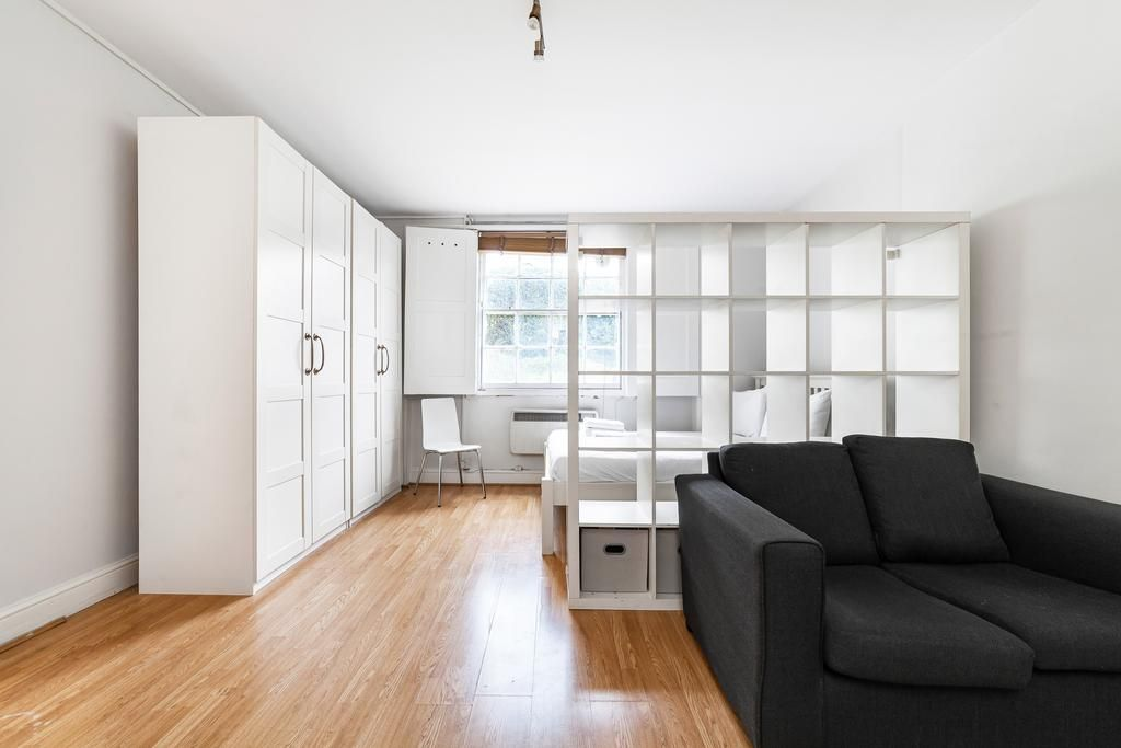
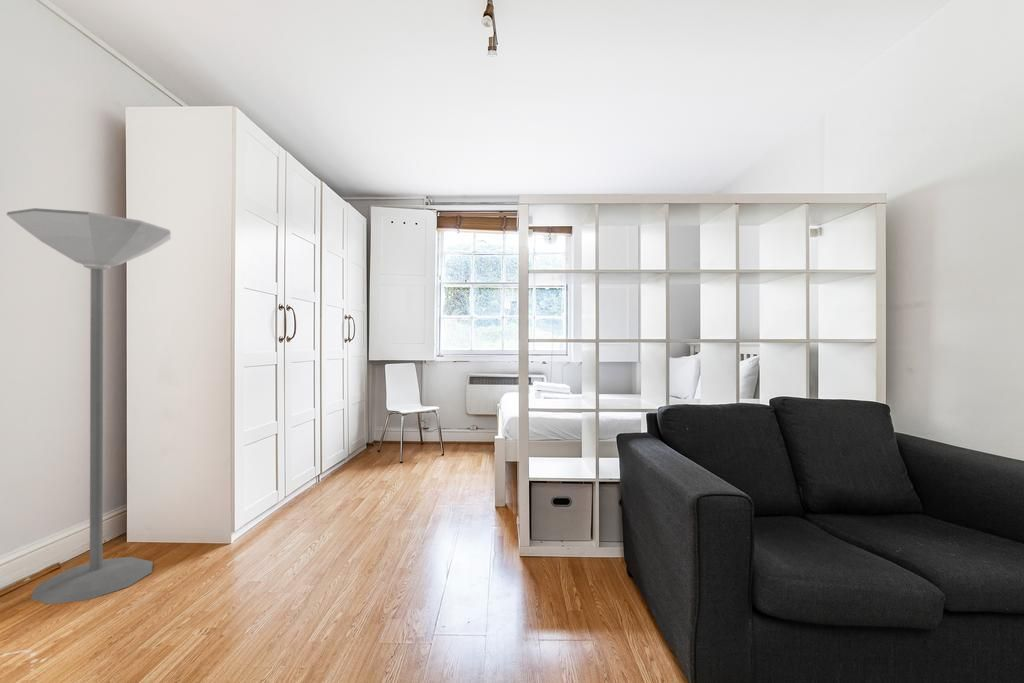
+ floor lamp [6,207,172,605]
